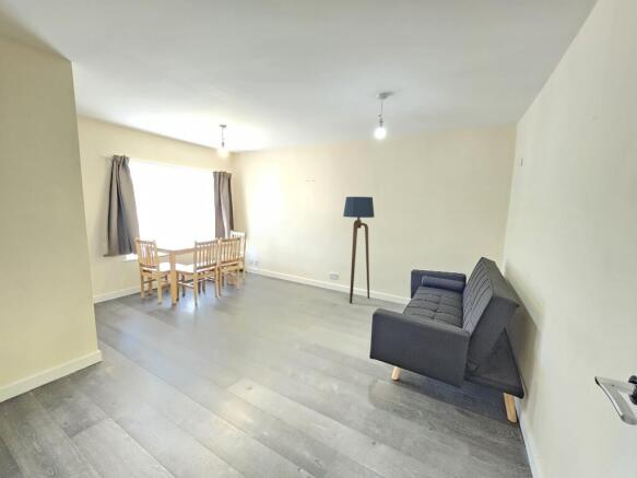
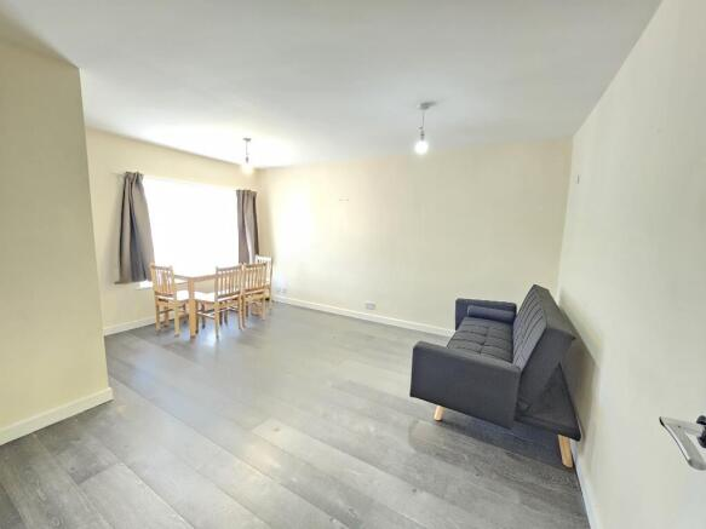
- floor lamp [342,196,375,304]
